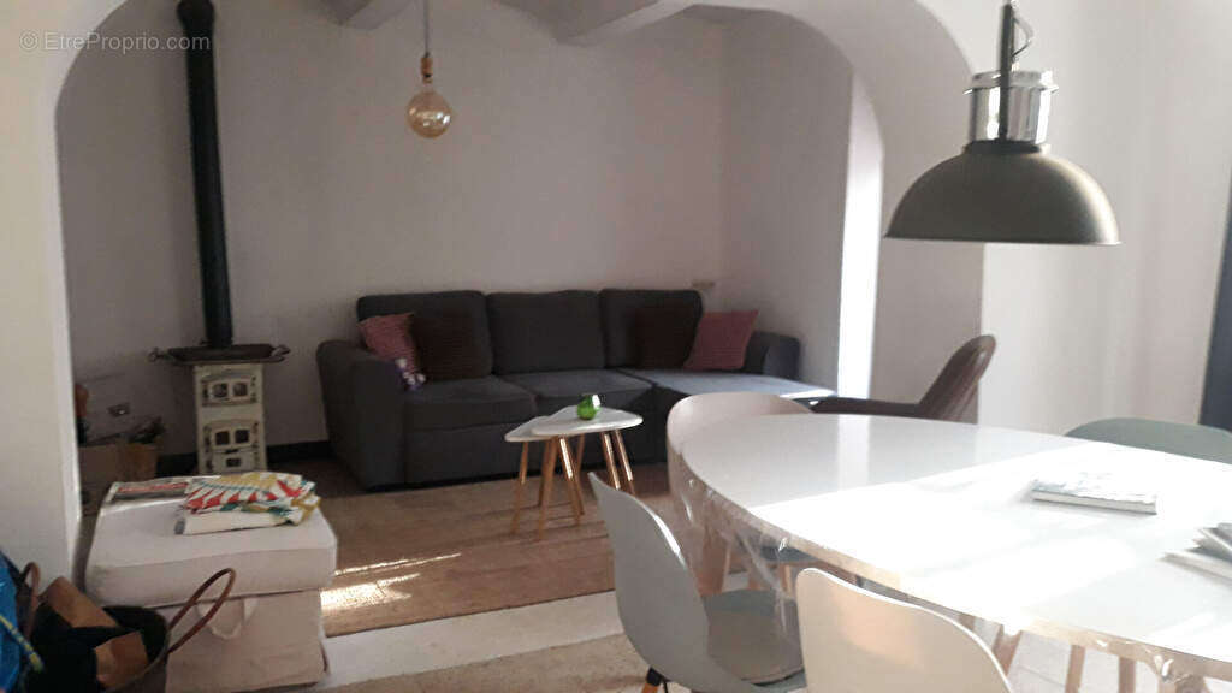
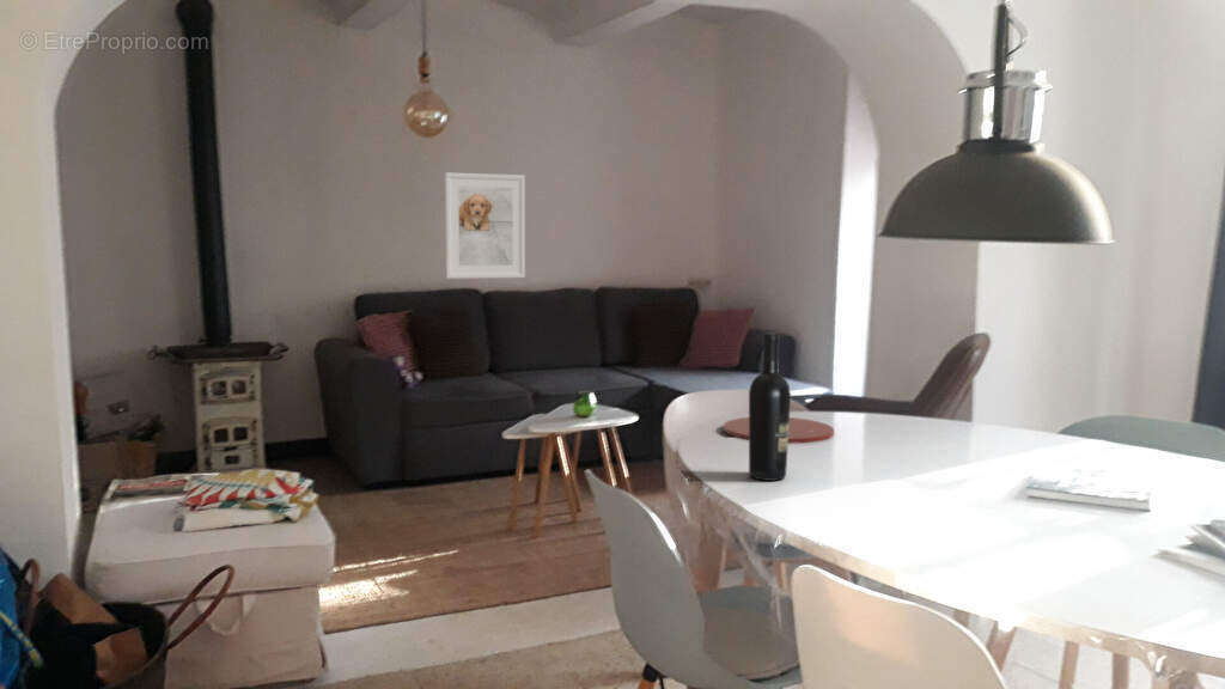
+ wine bottle [748,331,792,482]
+ plate [723,416,835,445]
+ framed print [444,171,526,280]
